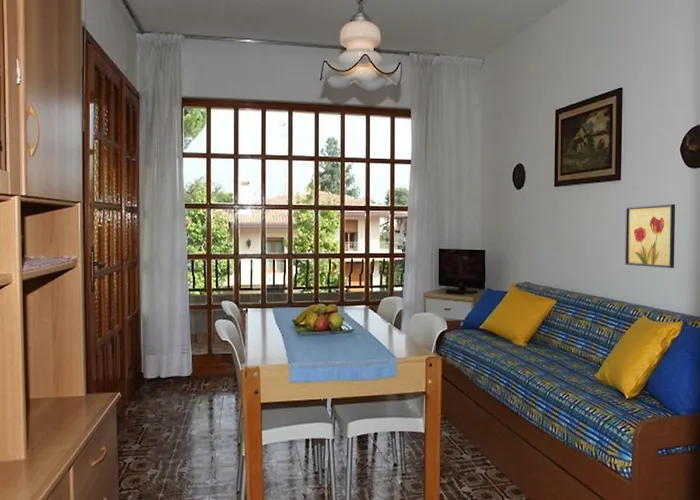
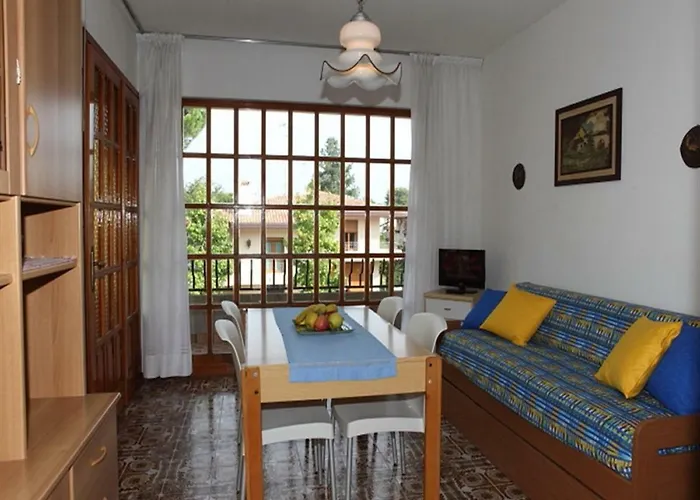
- wall art [624,203,676,269]
